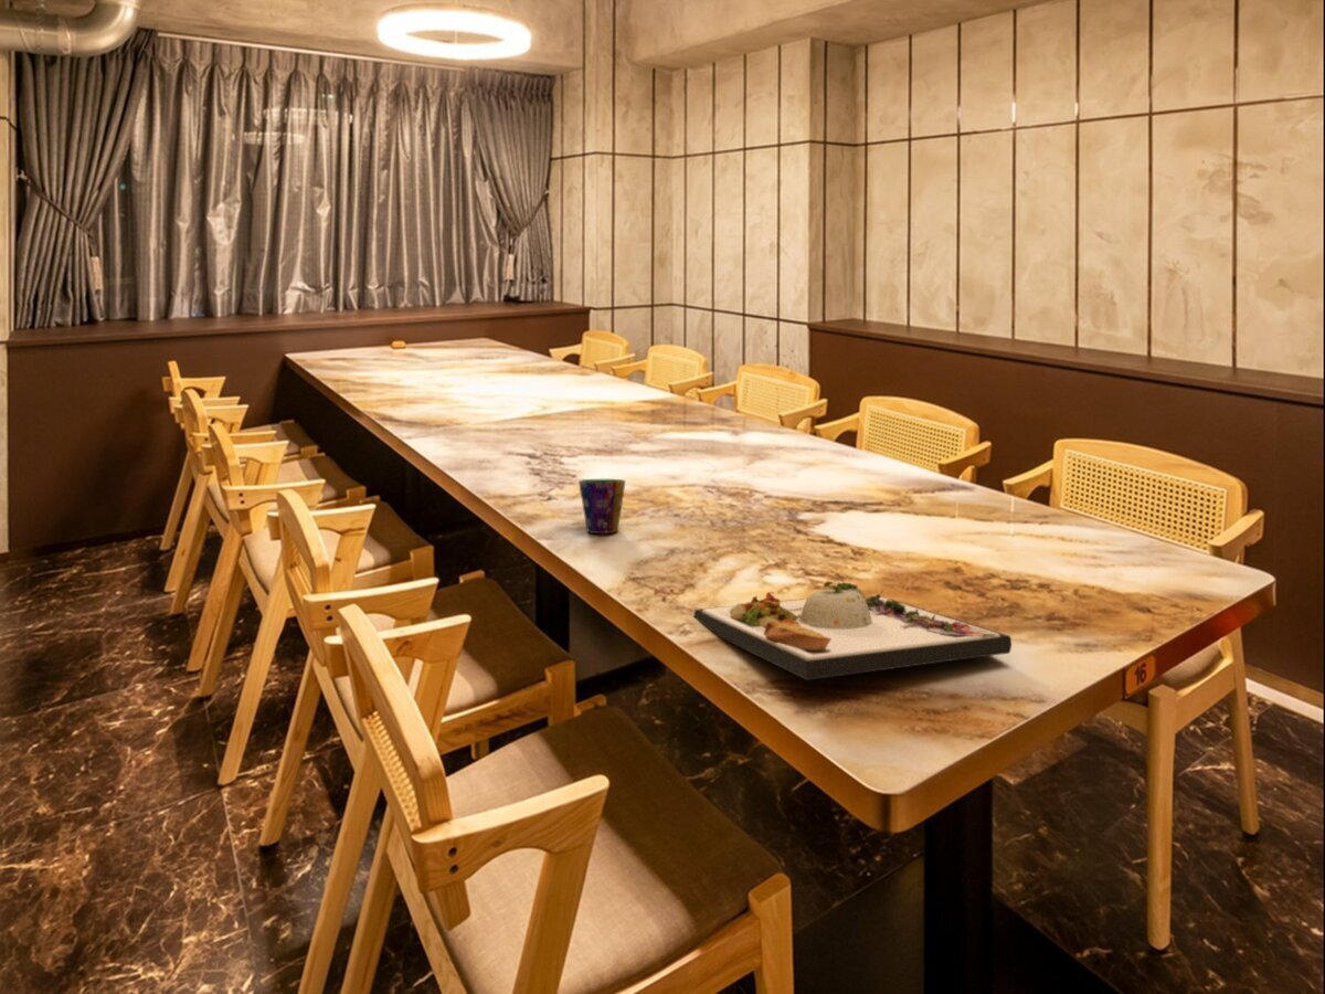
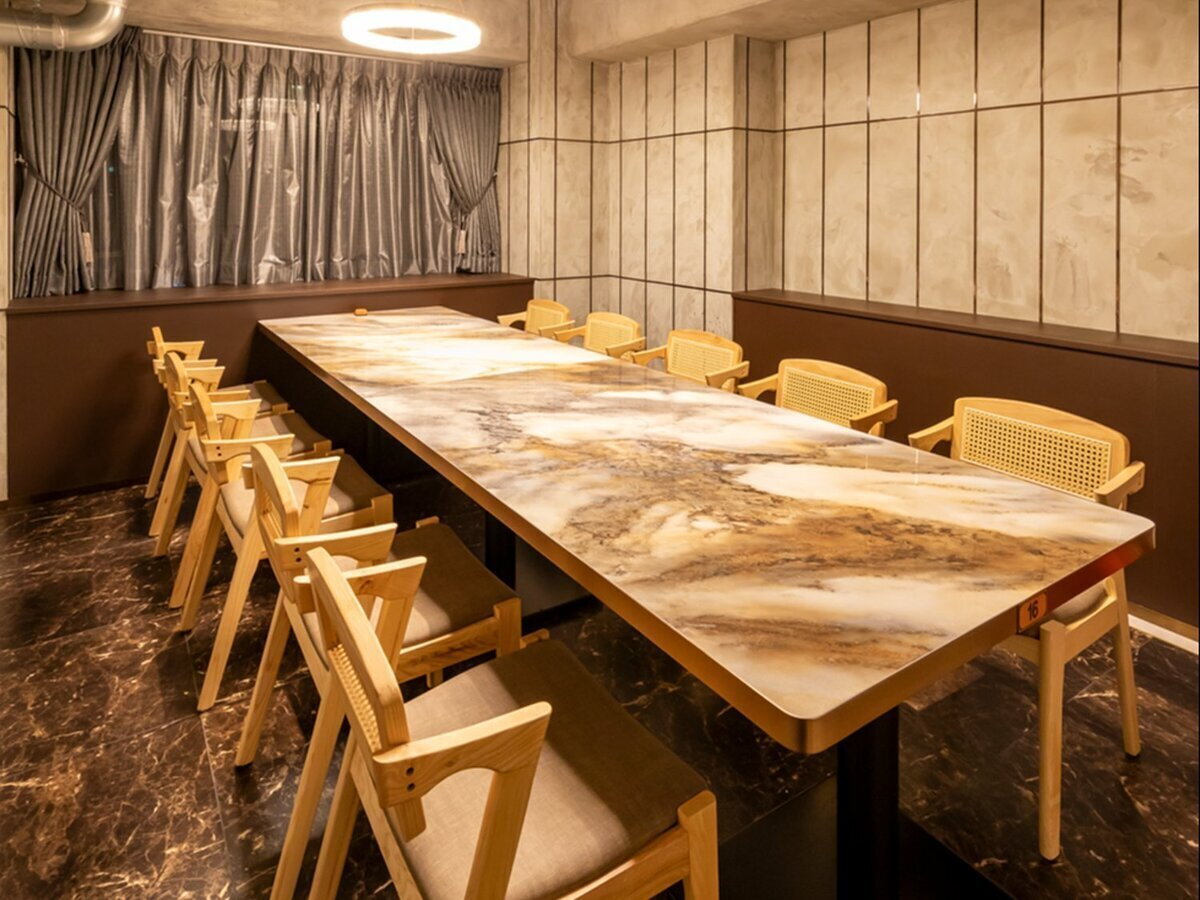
- cup [577,478,627,535]
- dinner plate [692,580,1013,681]
